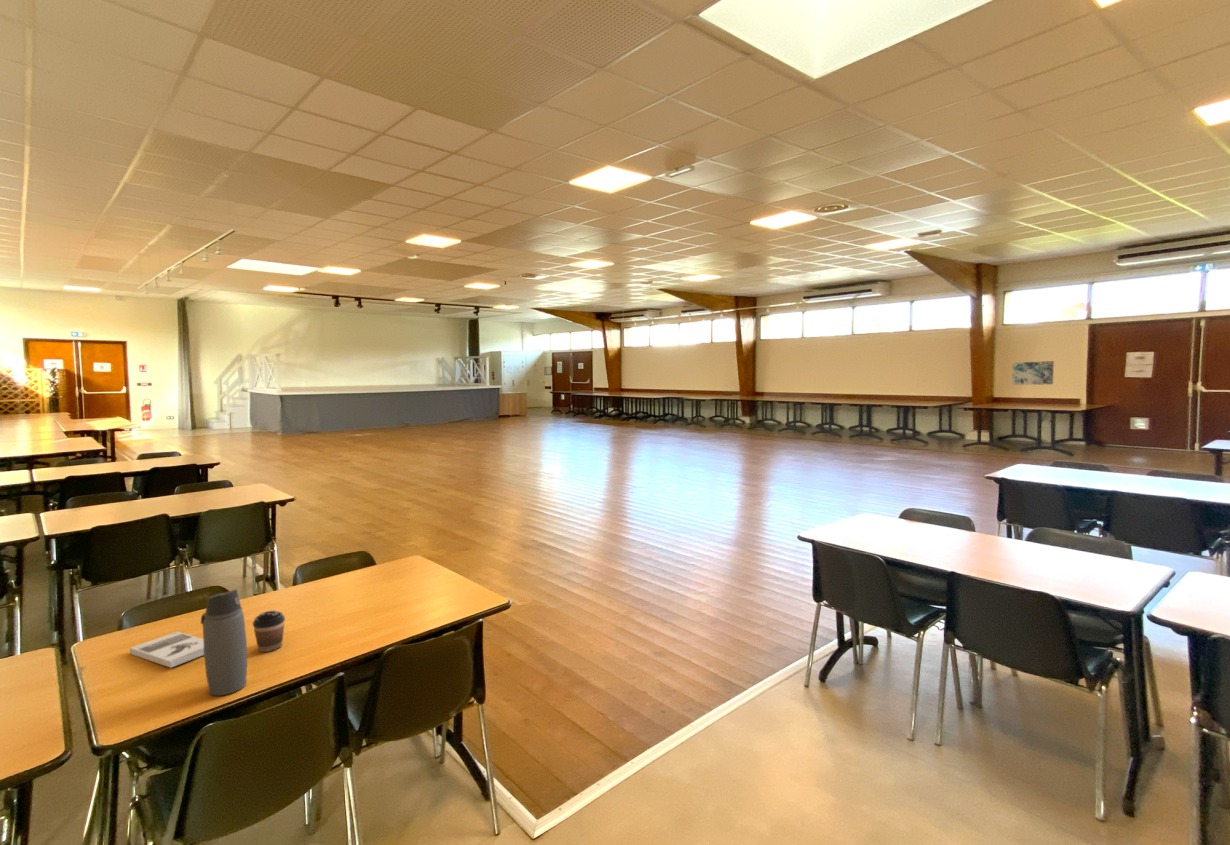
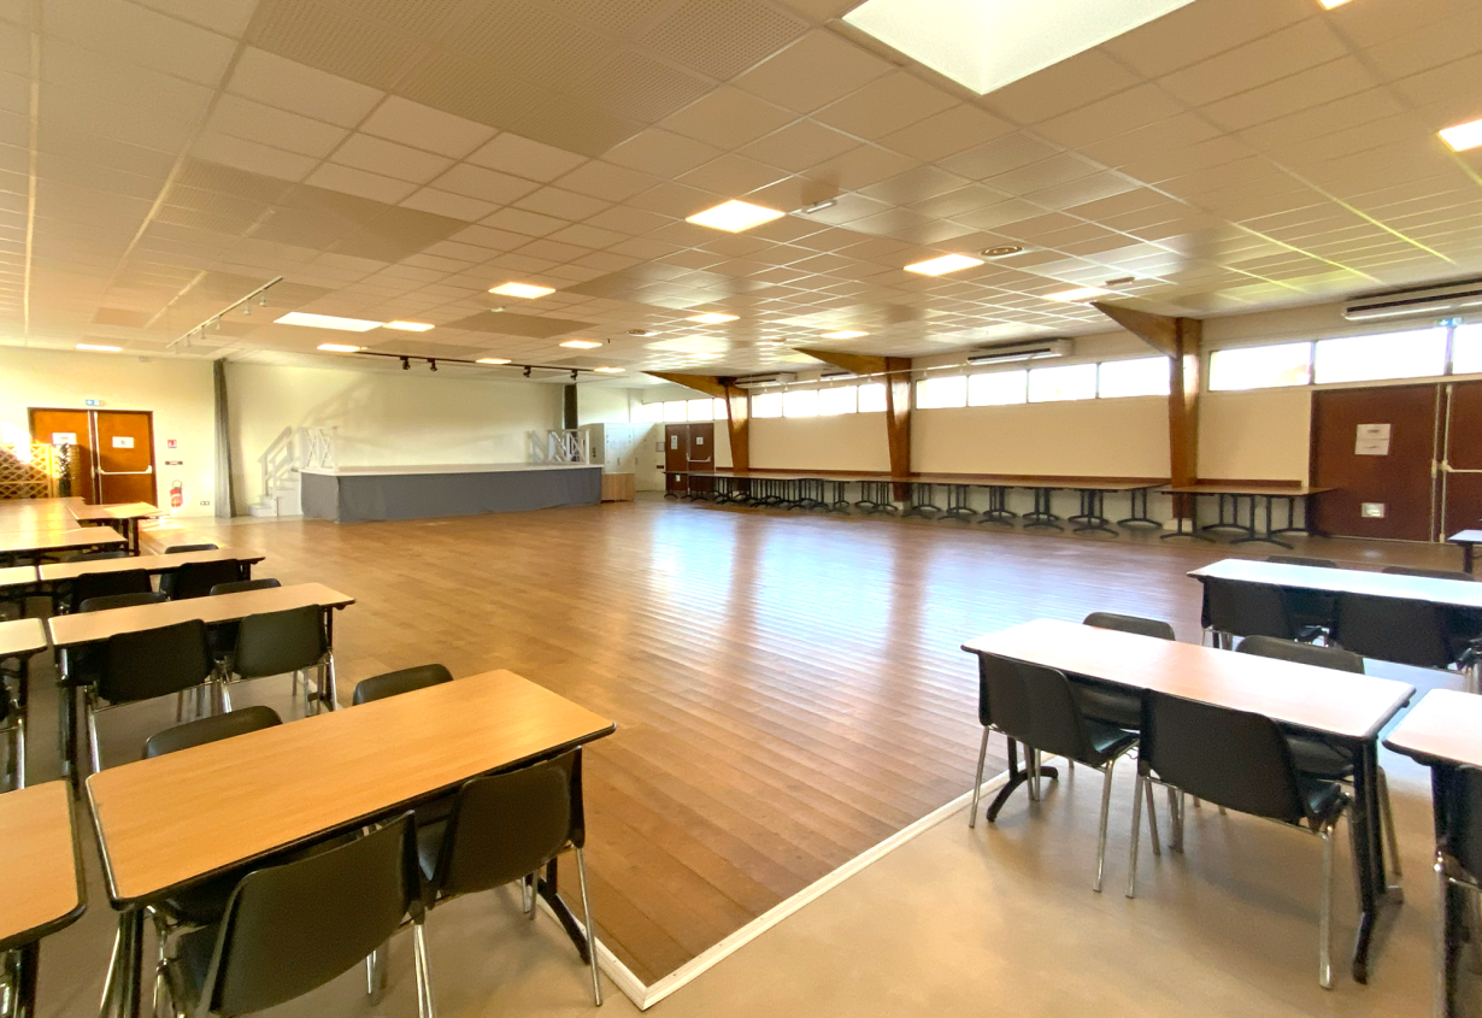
- book [129,631,204,669]
- water bottle [200,588,248,697]
- wall art [1011,360,1055,386]
- coffee cup [252,610,286,653]
